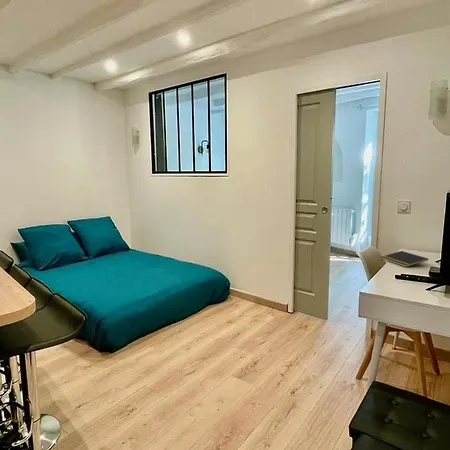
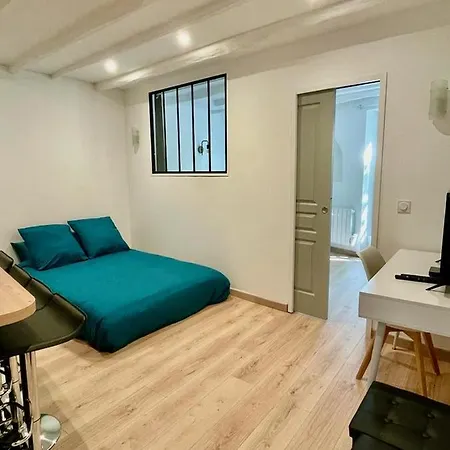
- notepad [380,250,429,268]
